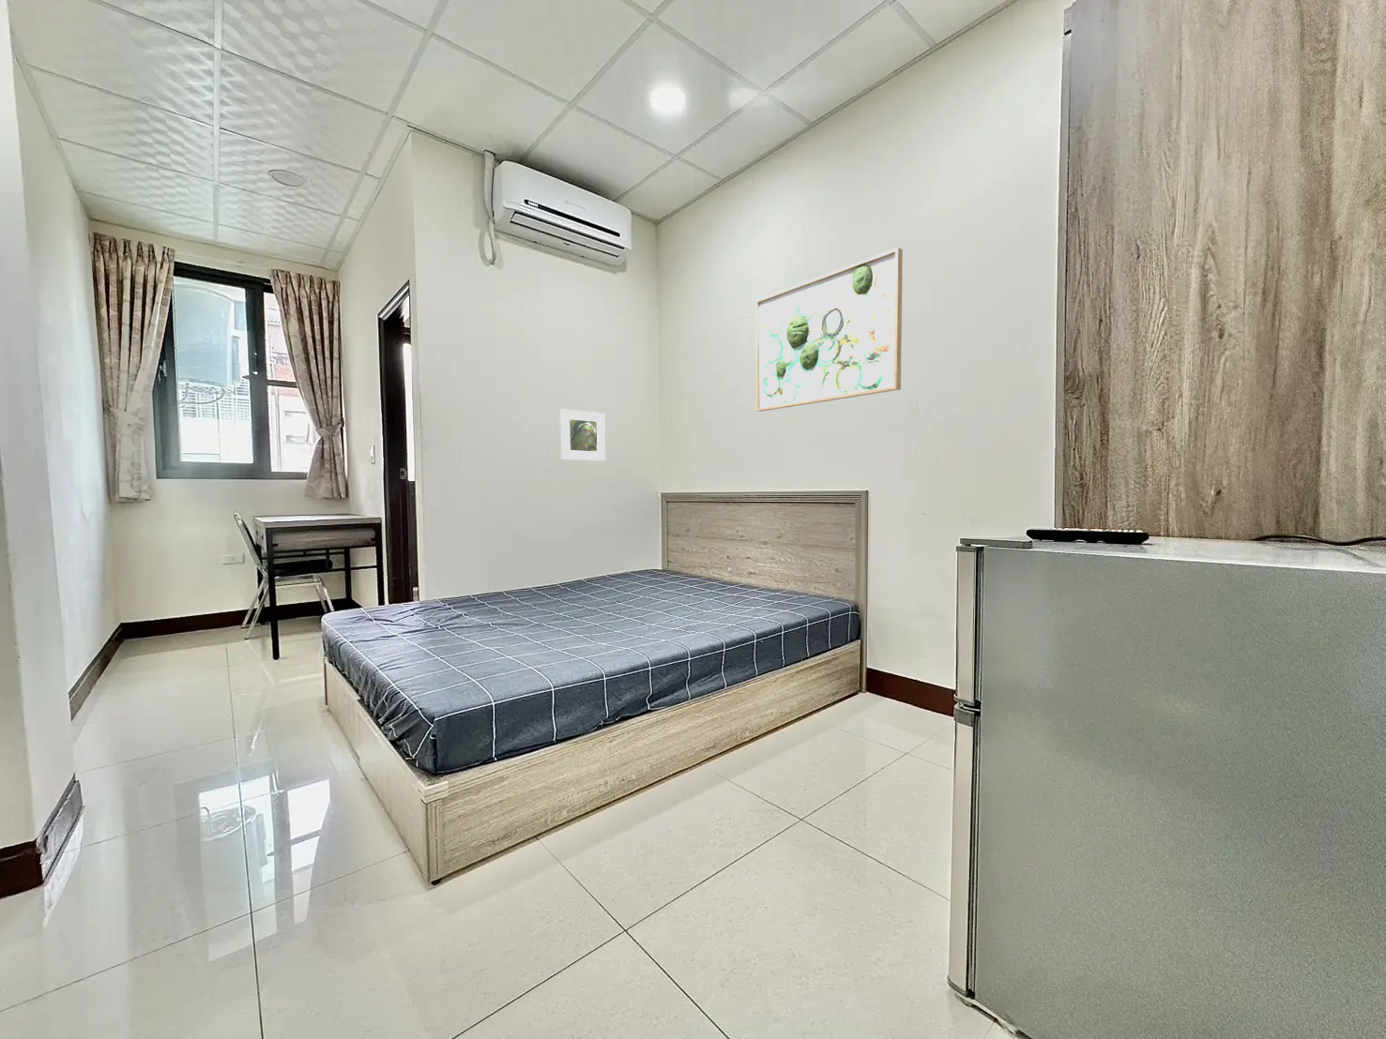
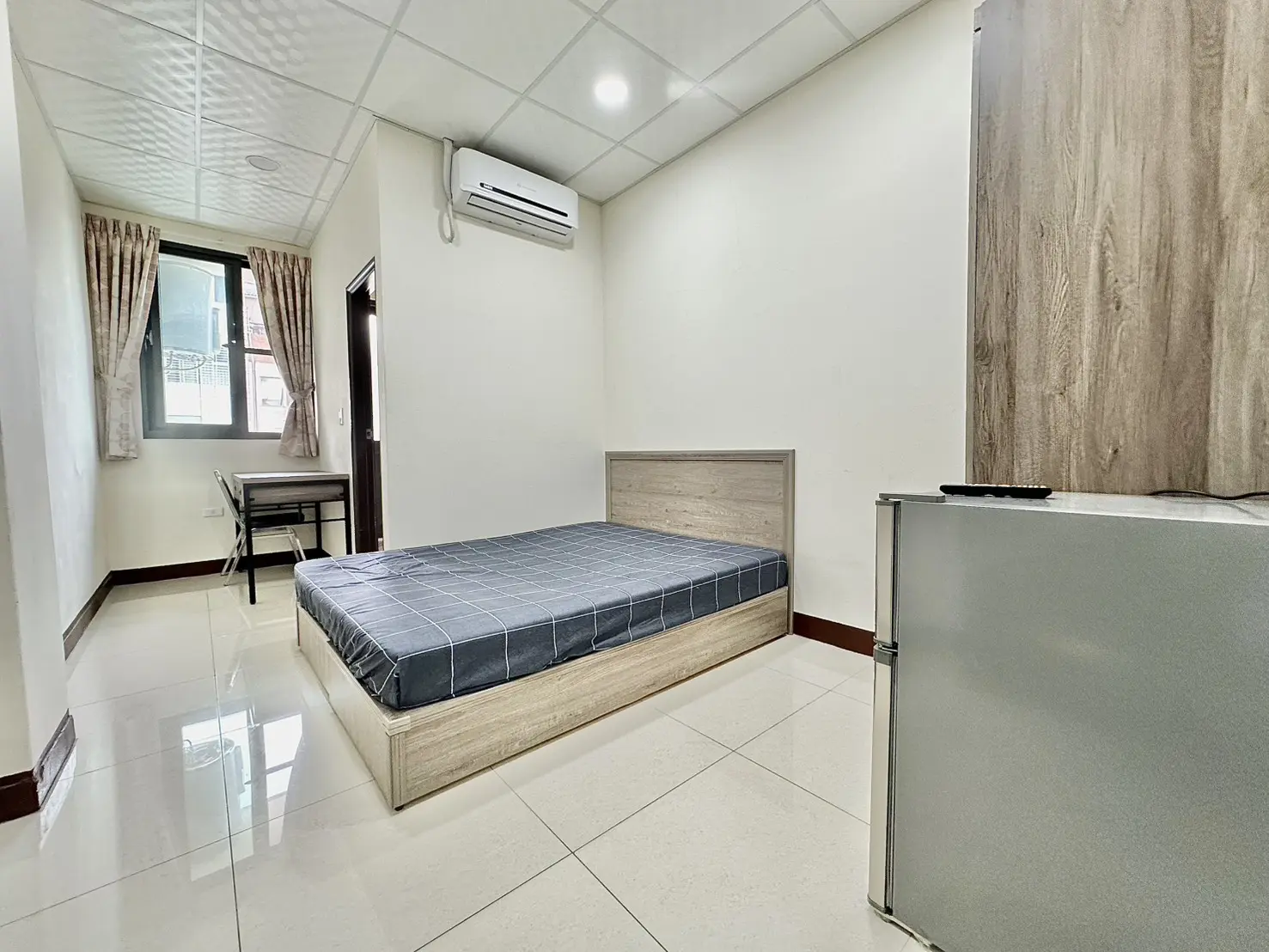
- wall art [755,247,903,413]
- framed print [558,408,606,462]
